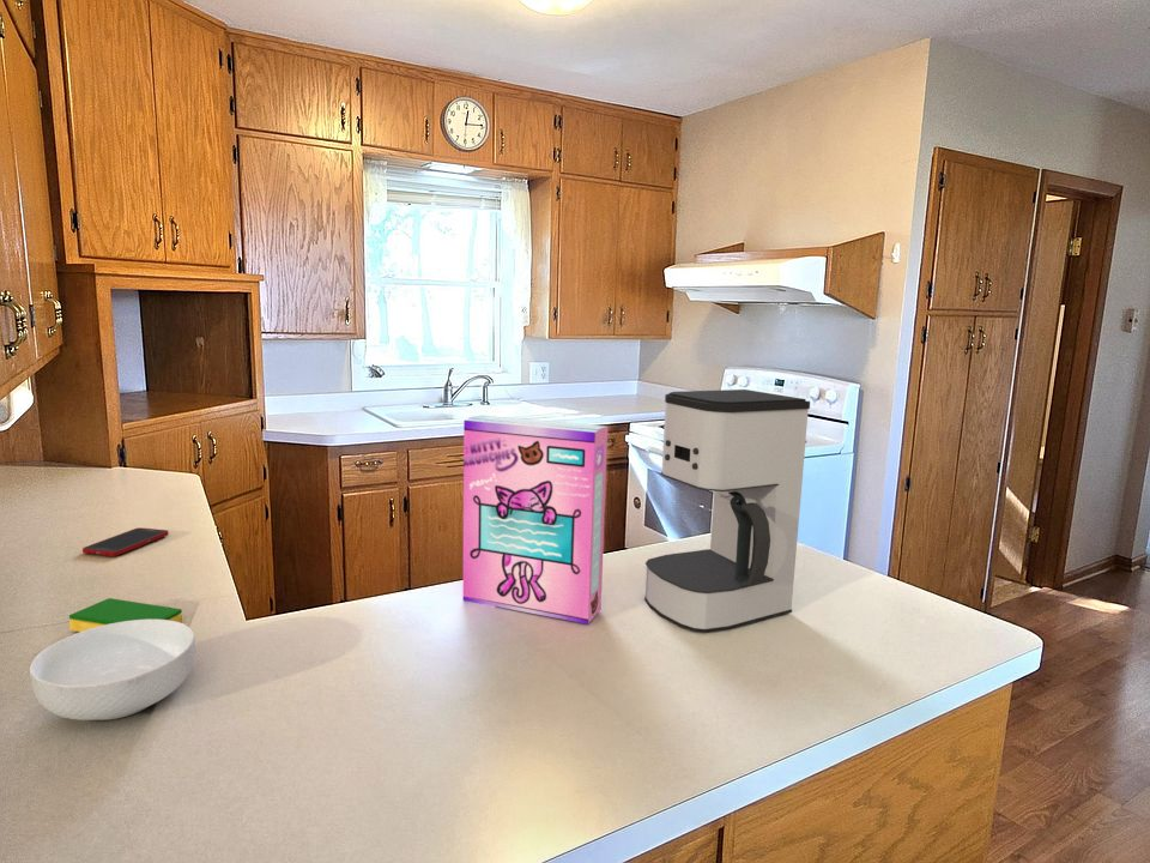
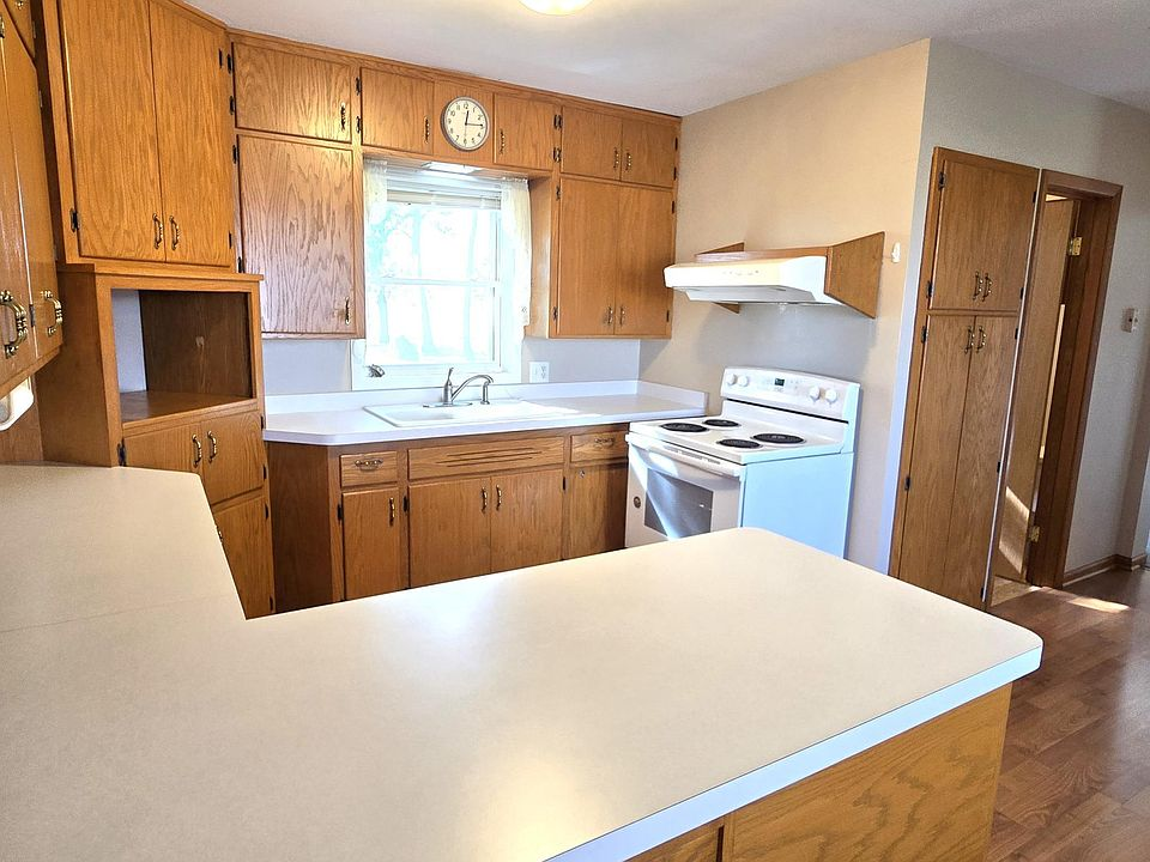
- coffee maker [643,388,811,634]
- cereal box [462,415,609,626]
- cereal bowl [29,620,196,722]
- cell phone [81,526,170,557]
- dish sponge [68,597,183,633]
